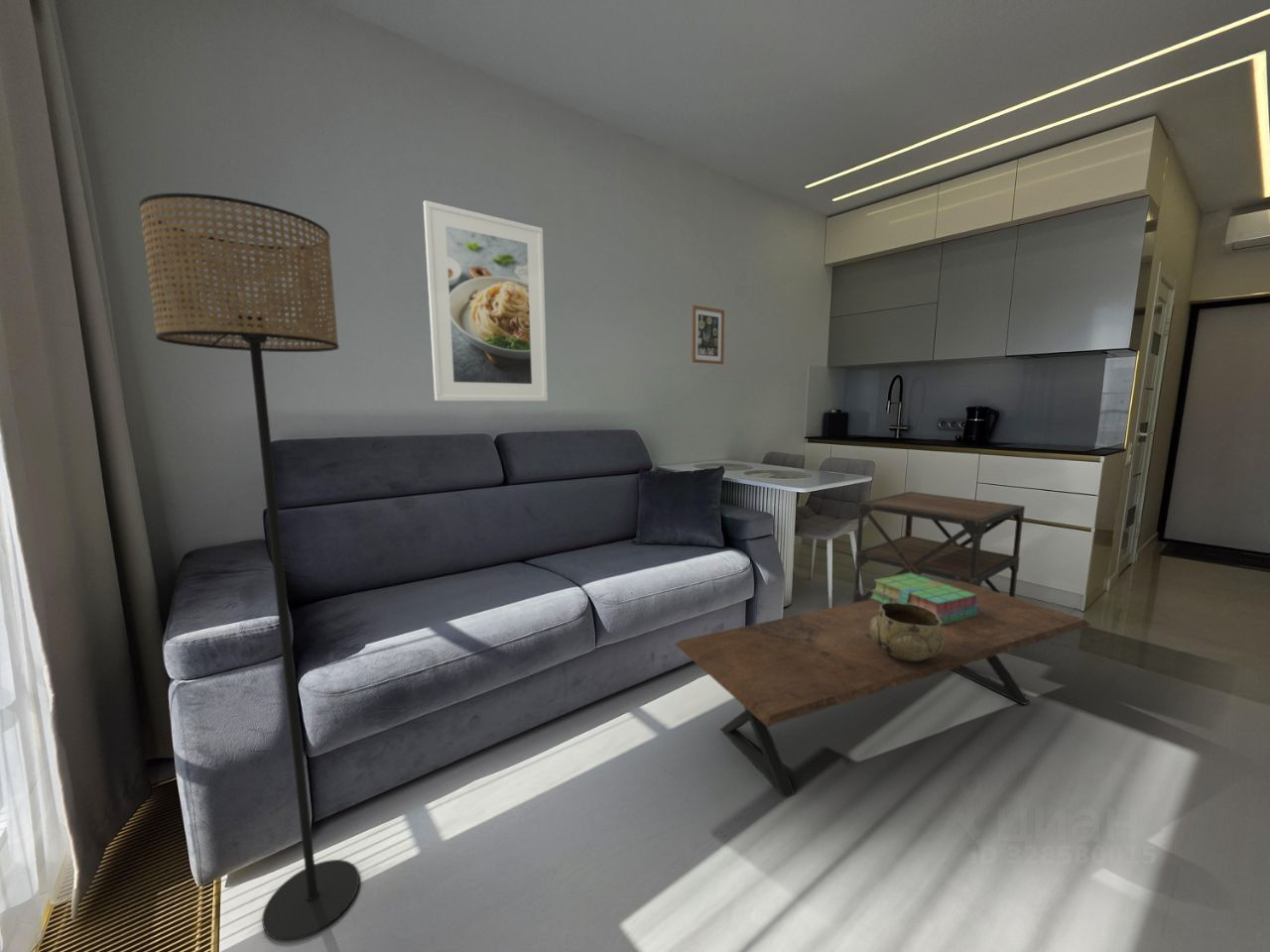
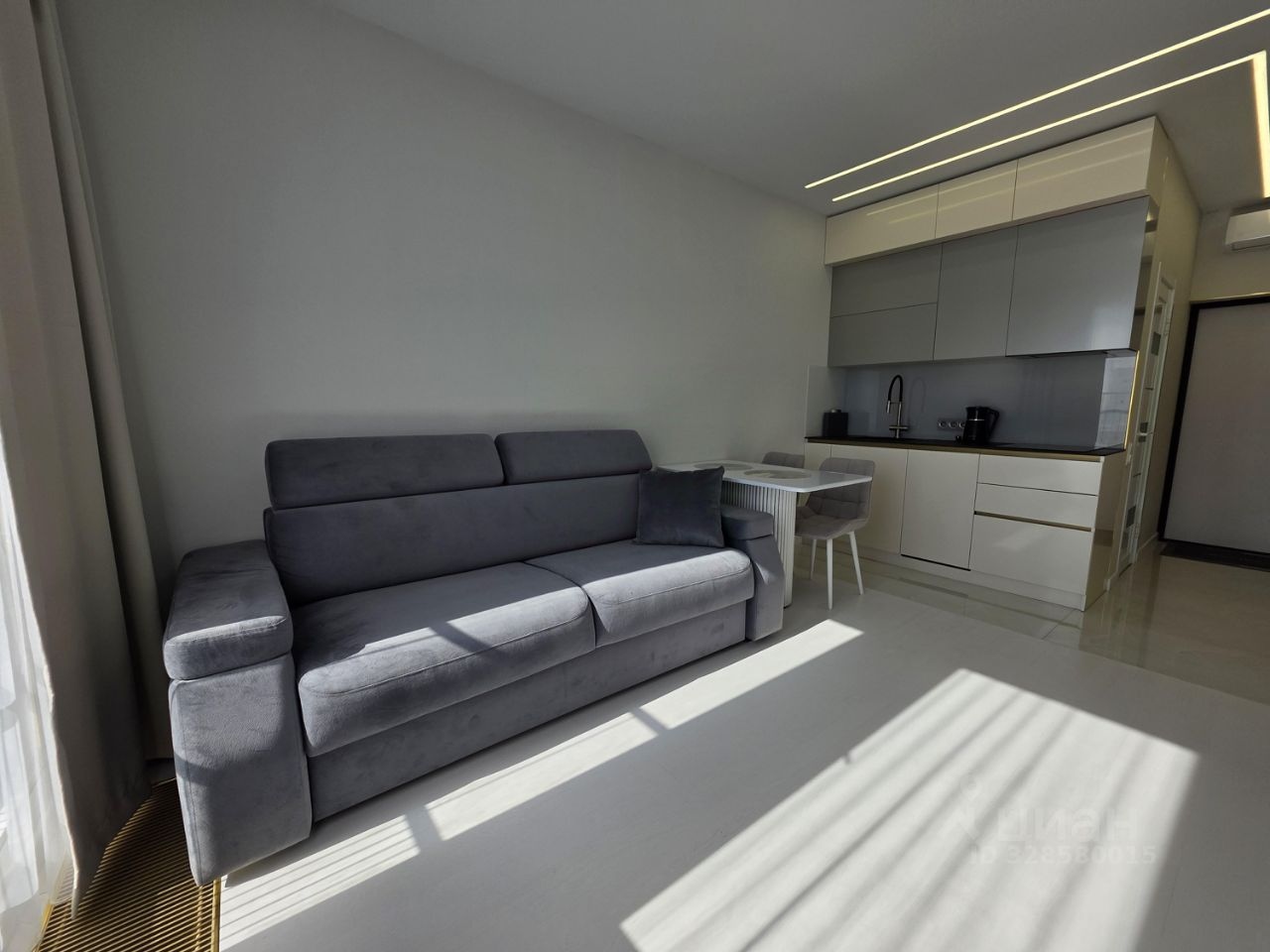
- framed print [423,199,549,402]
- decorative bowl [870,602,945,661]
- floor lamp [138,192,360,941]
- stack of books [869,572,979,625]
- wall art [691,304,725,366]
- side table [852,491,1026,603]
- coffee table [675,580,1091,799]
